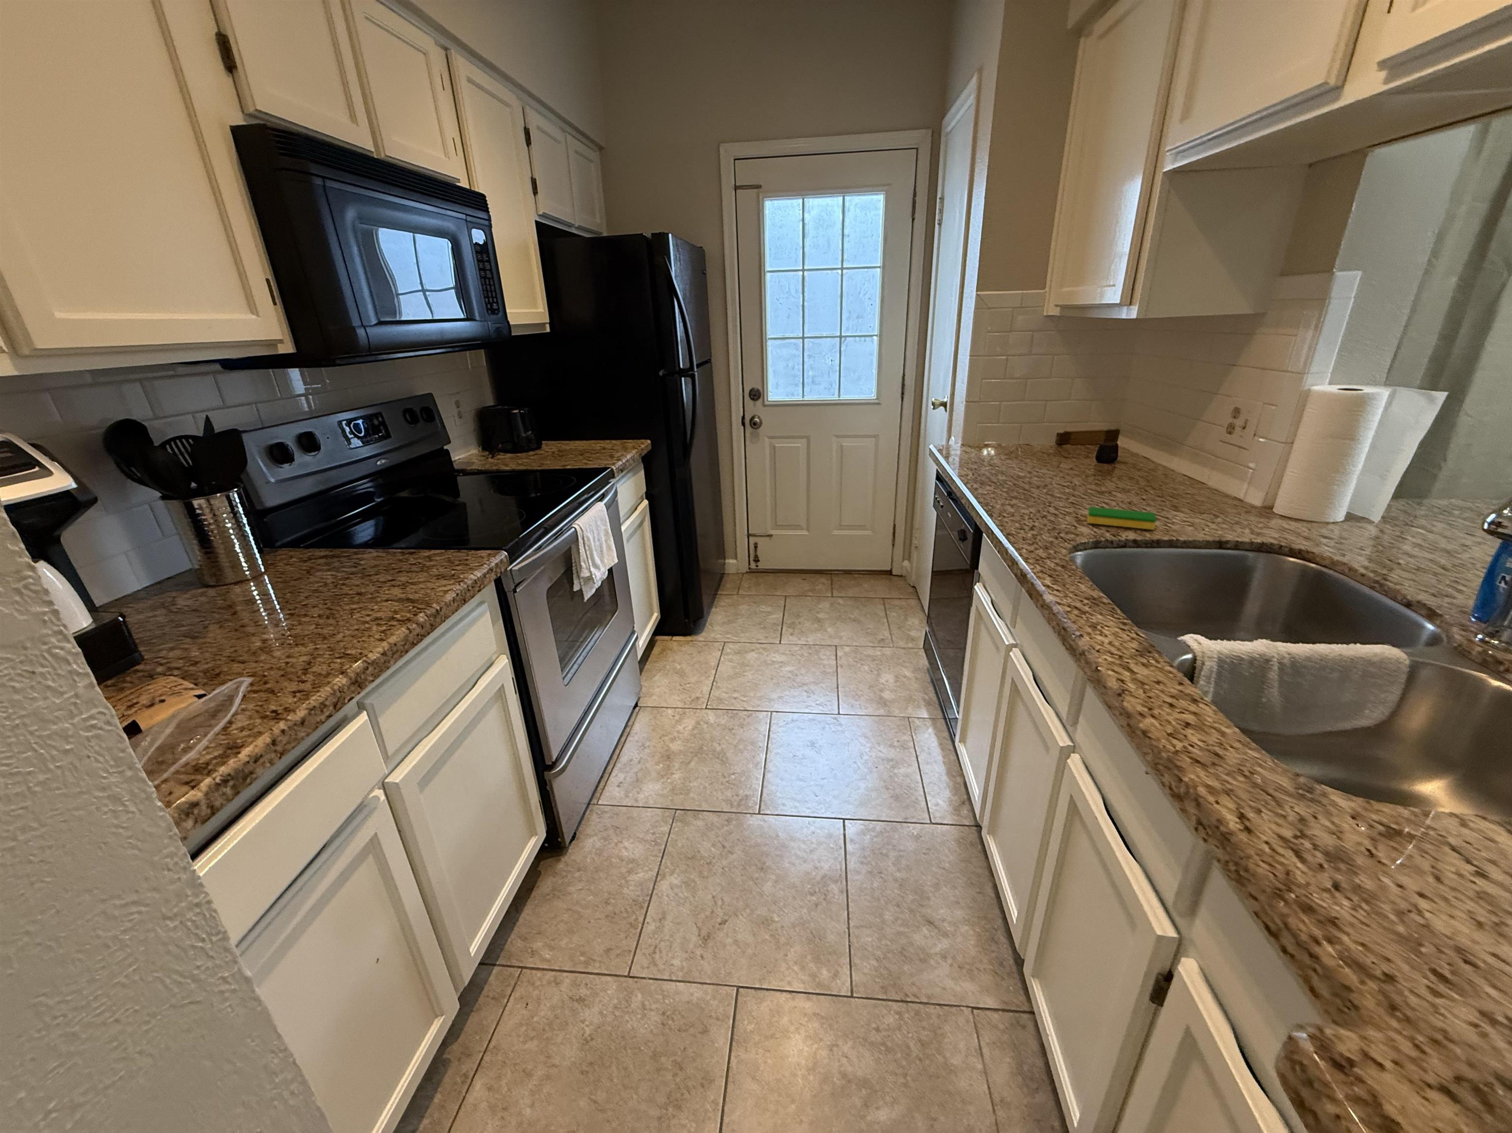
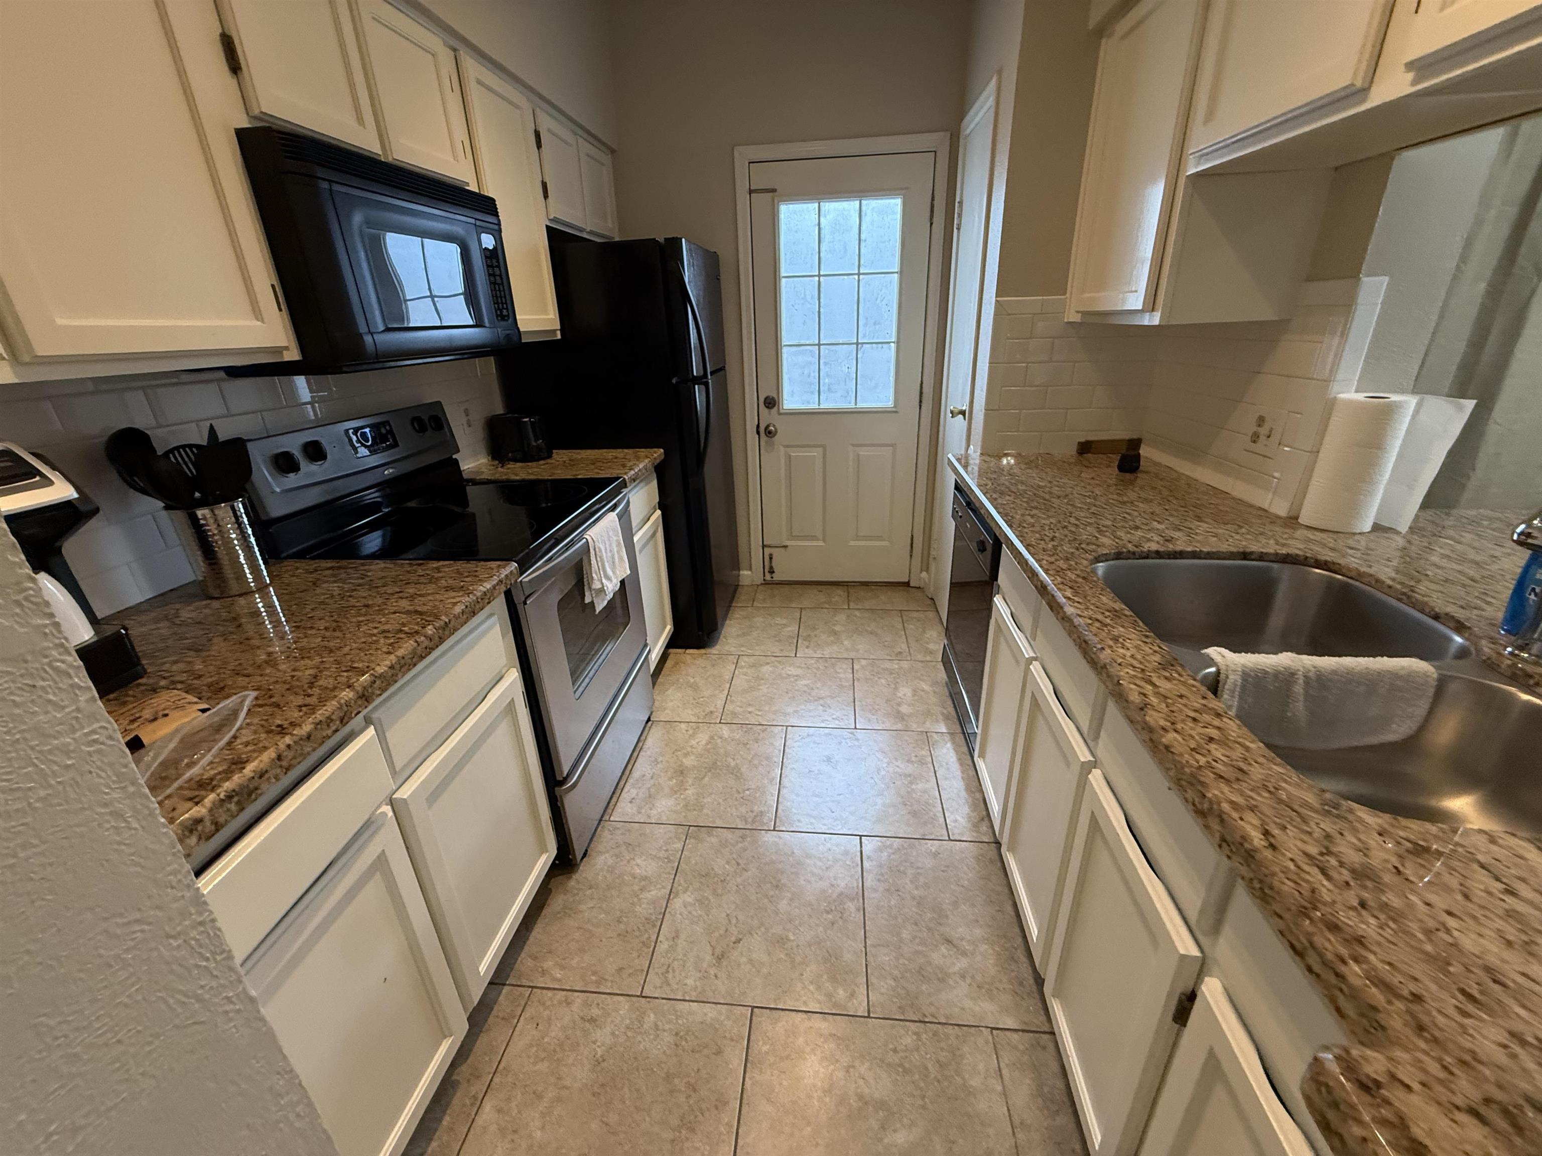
- dish sponge [1086,506,1157,530]
